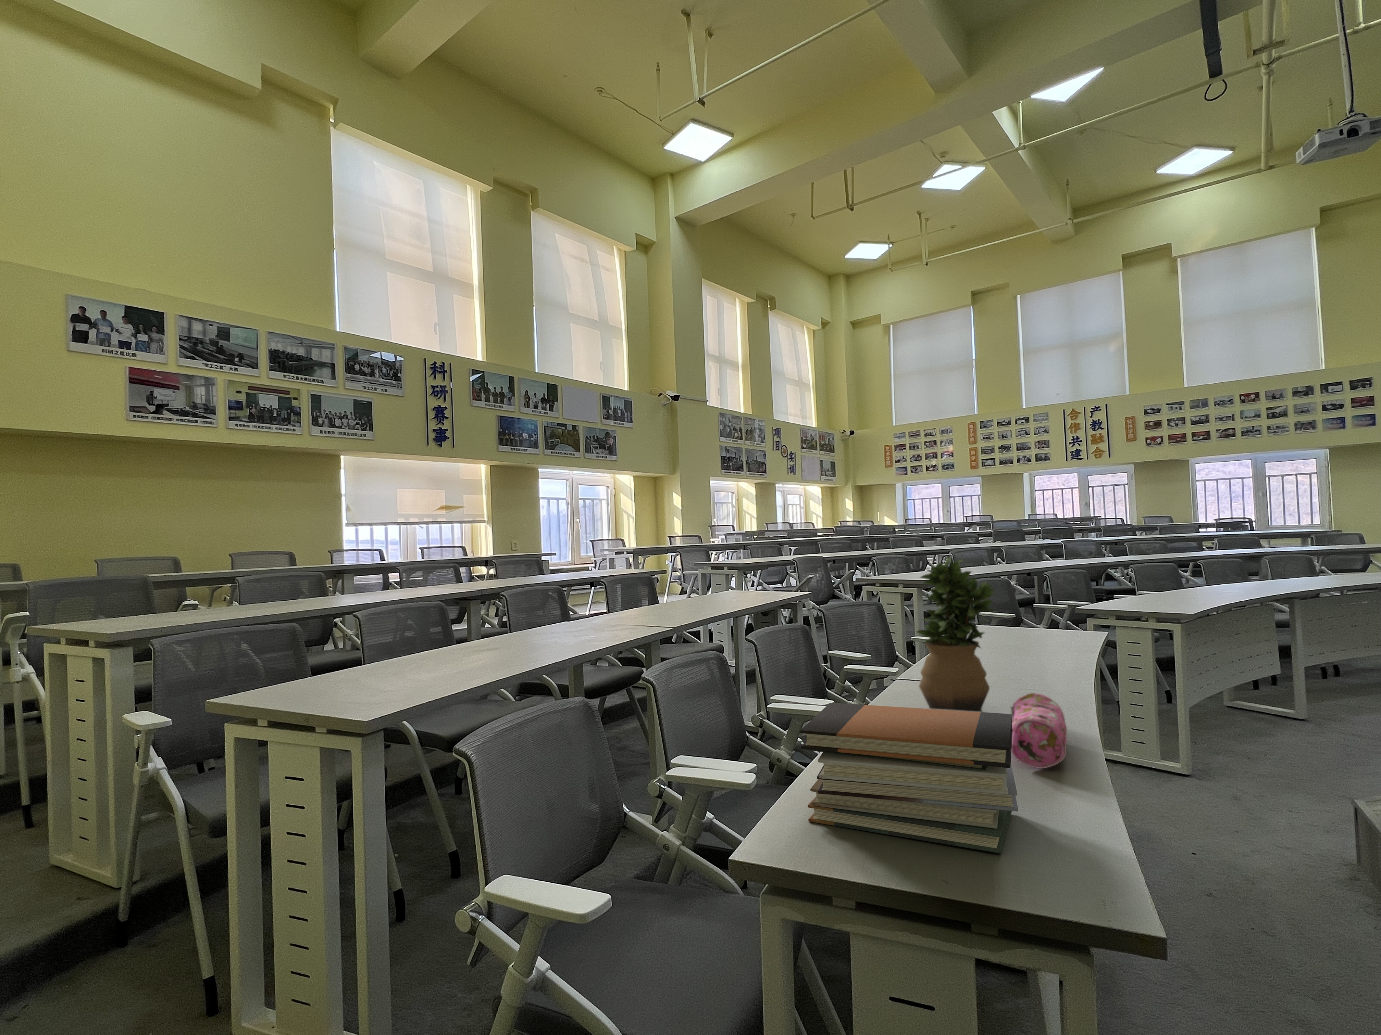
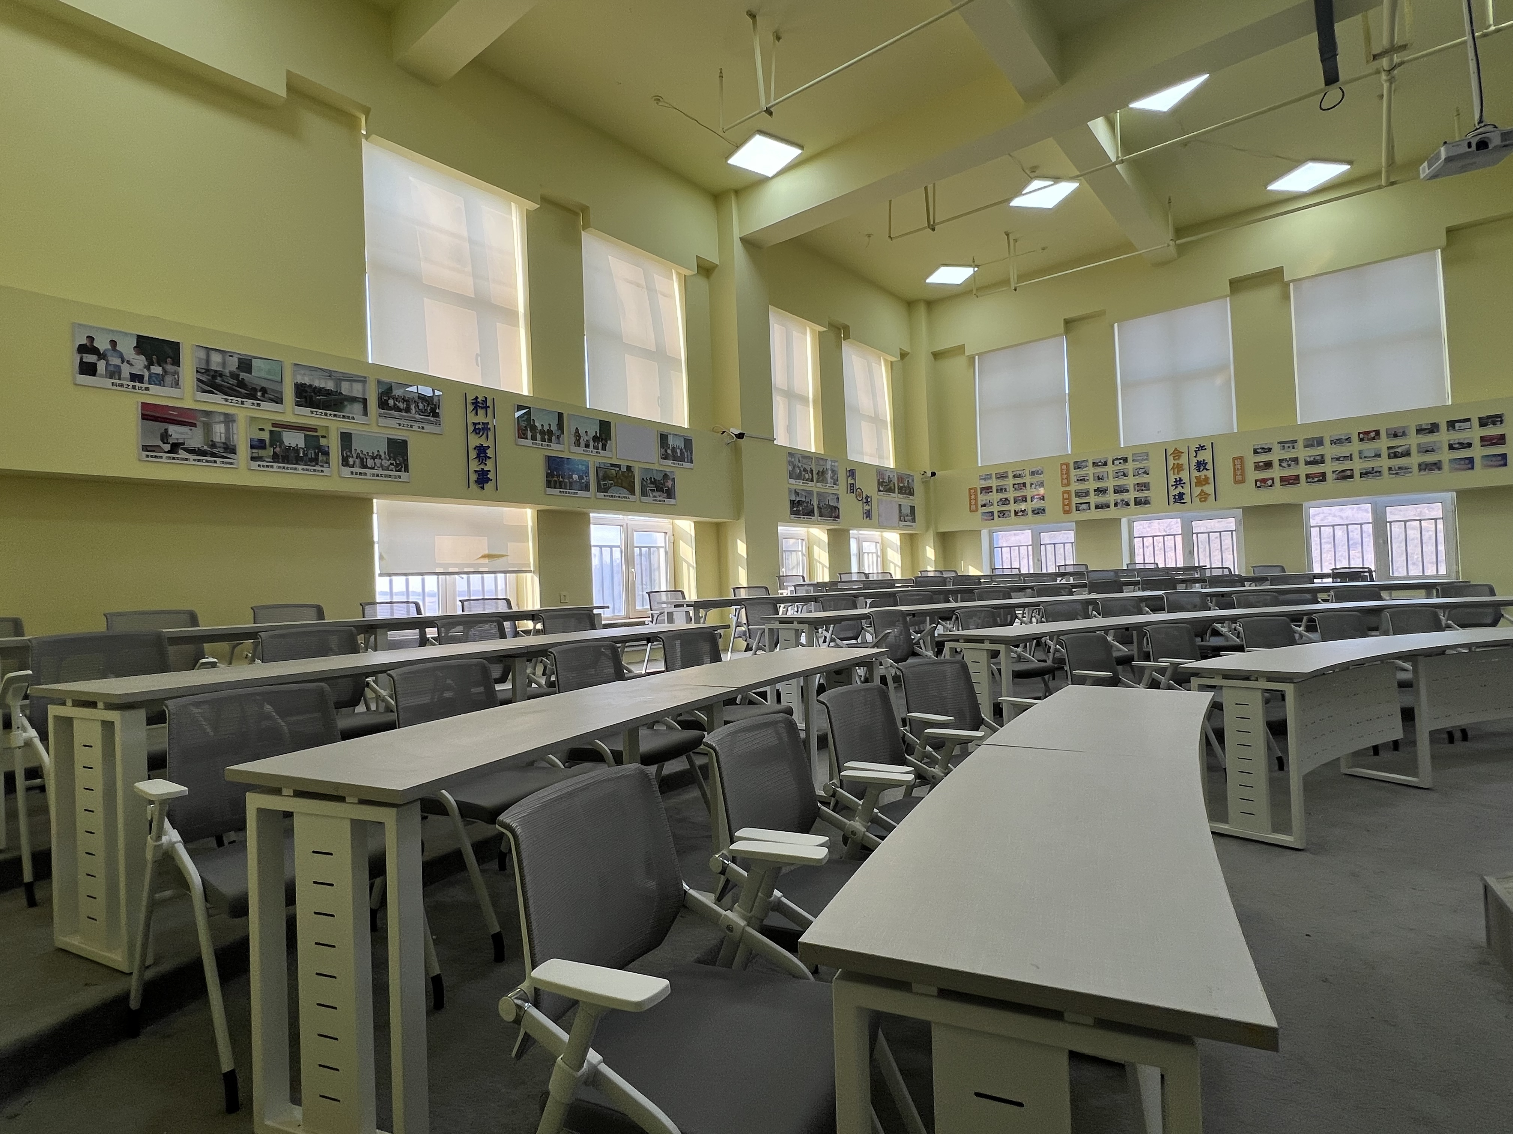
- book stack [799,702,1019,853]
- potted plant [916,557,999,712]
- pencil case [1009,693,1068,769]
